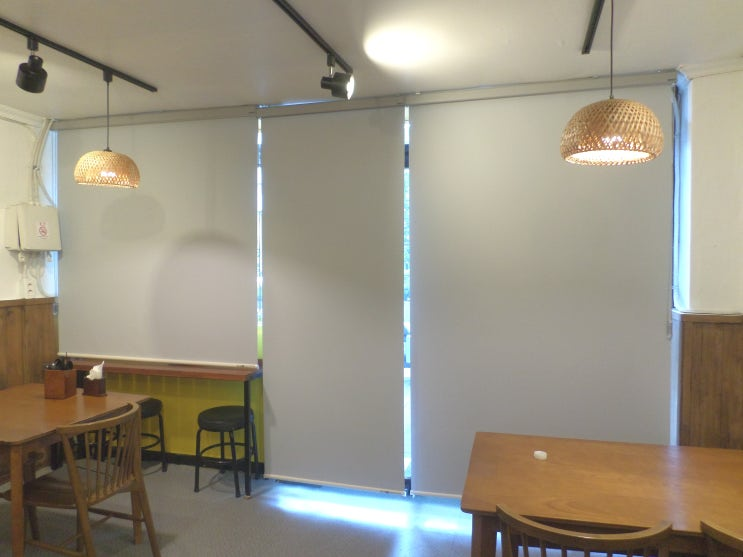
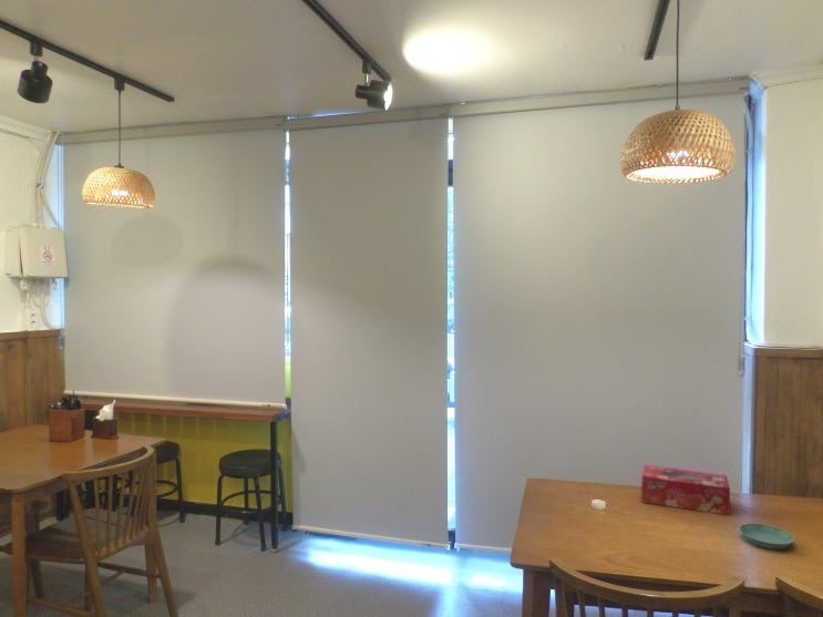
+ saucer [738,523,795,551]
+ tissue box [640,464,731,516]
